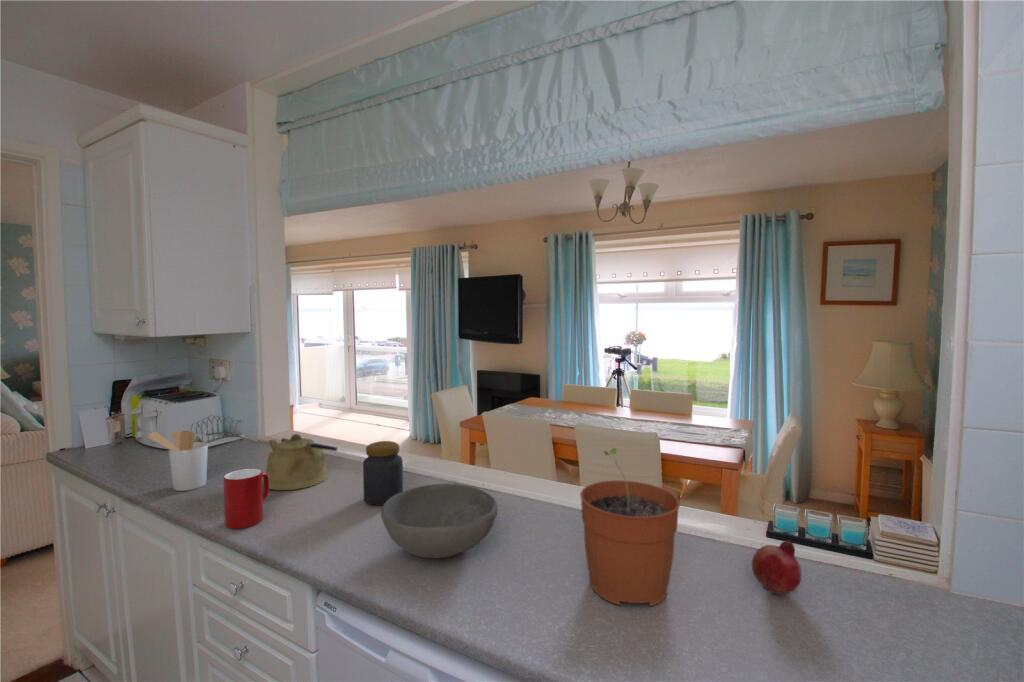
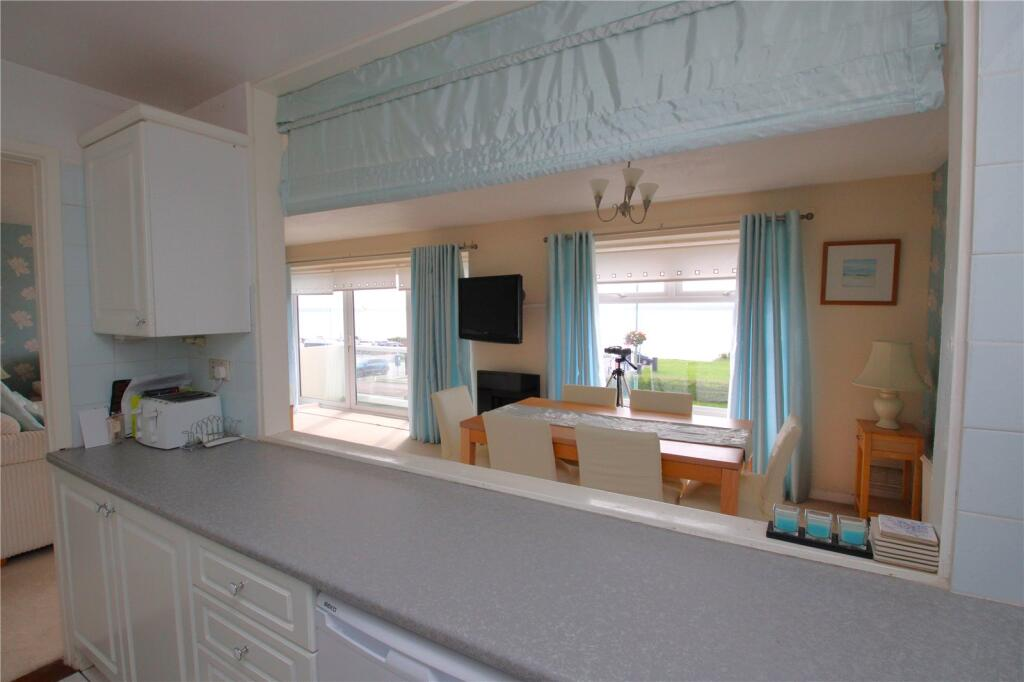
- jar [362,440,404,507]
- kettle [265,433,338,491]
- plant pot [579,447,681,607]
- utensil holder [146,429,209,492]
- fruit [751,539,802,595]
- bowl [380,483,499,559]
- cup [222,468,270,530]
